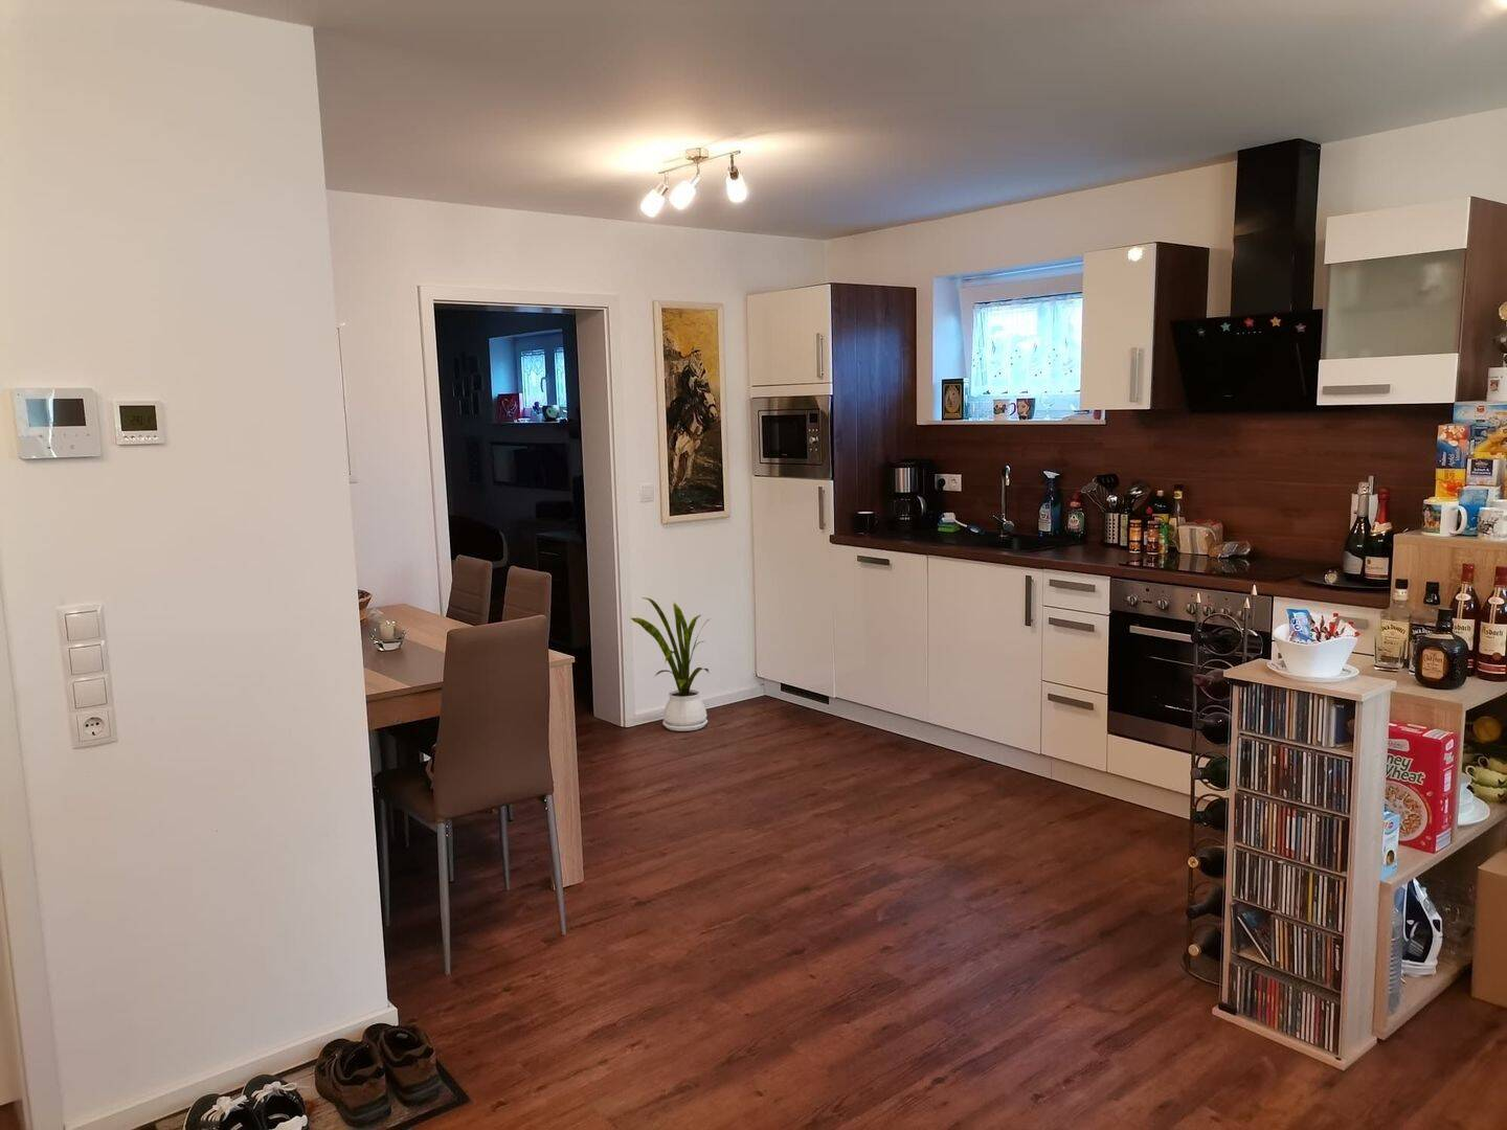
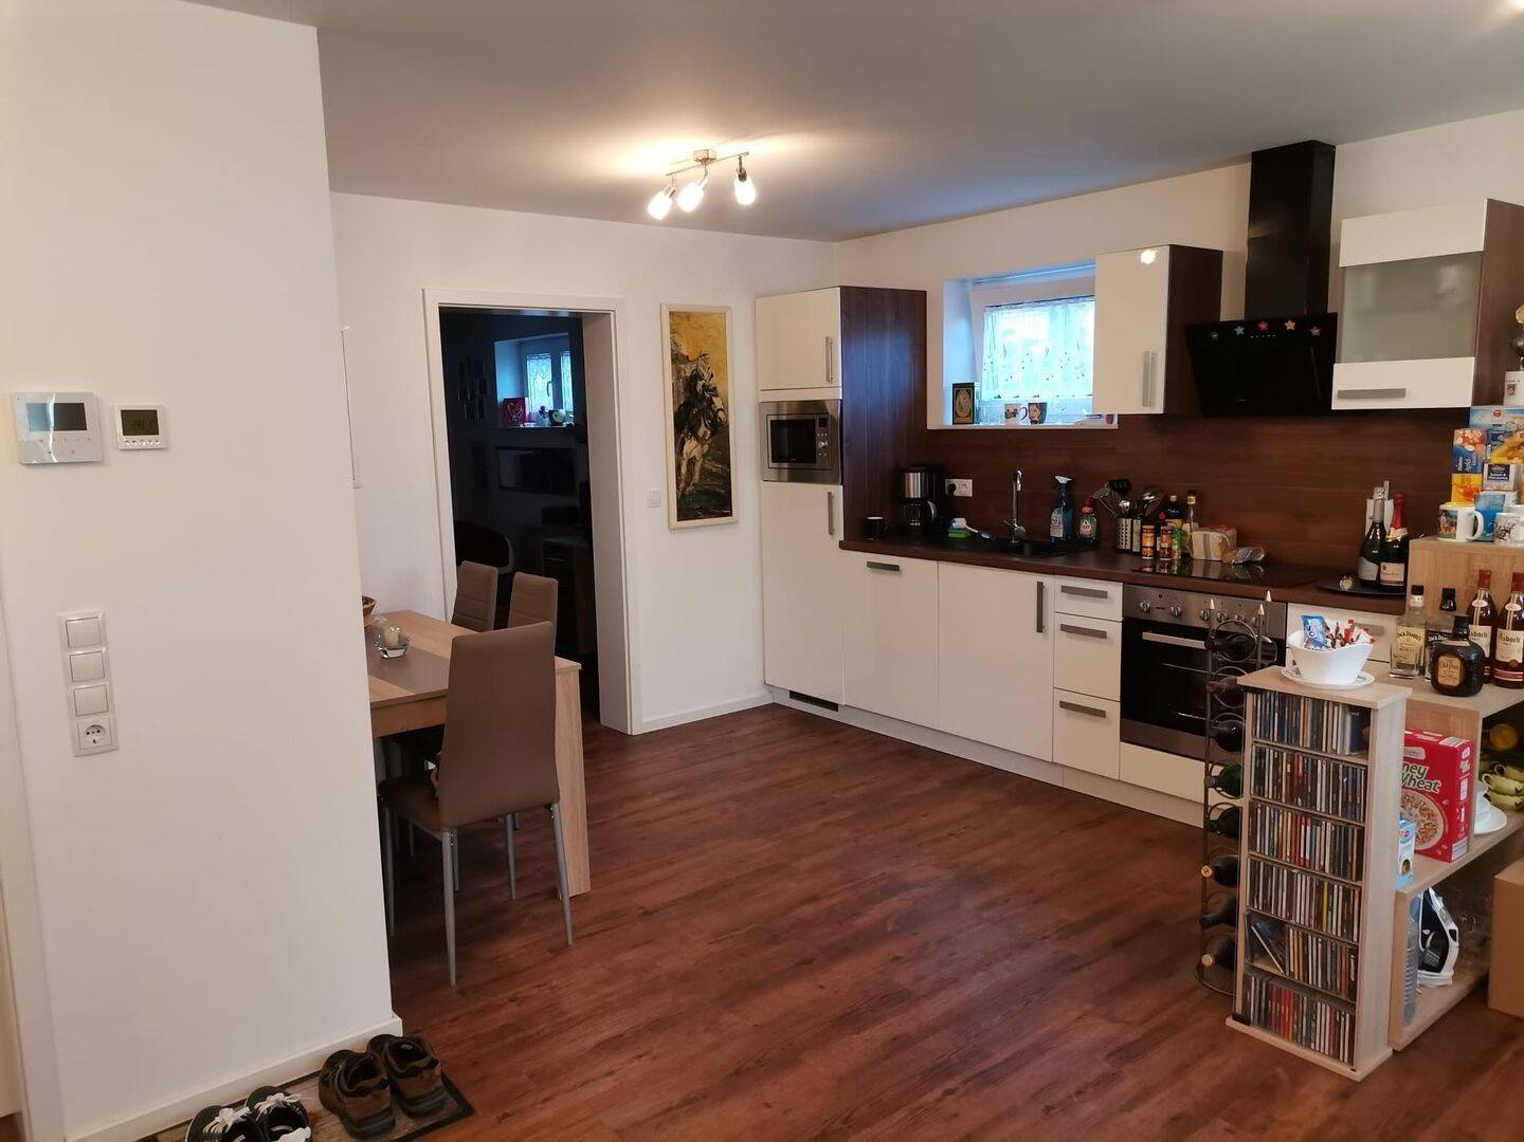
- house plant [630,596,712,732]
